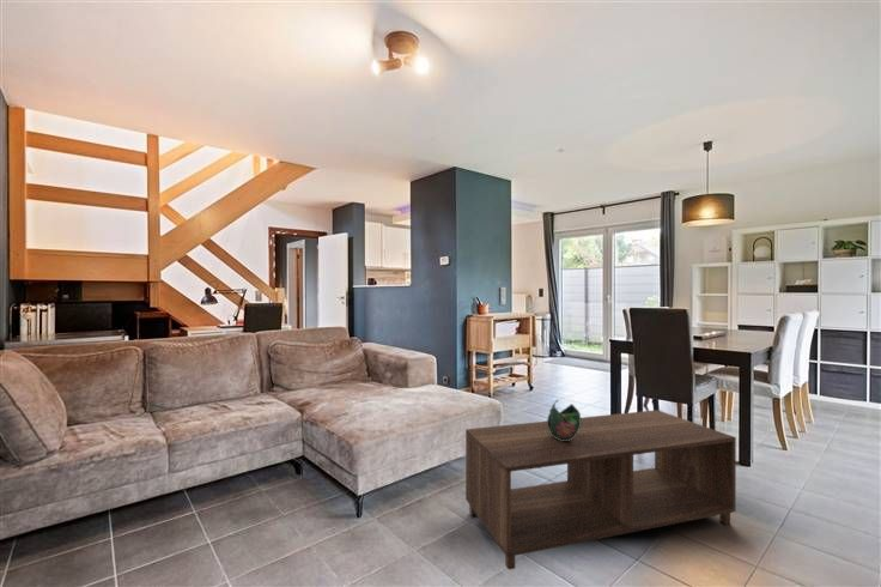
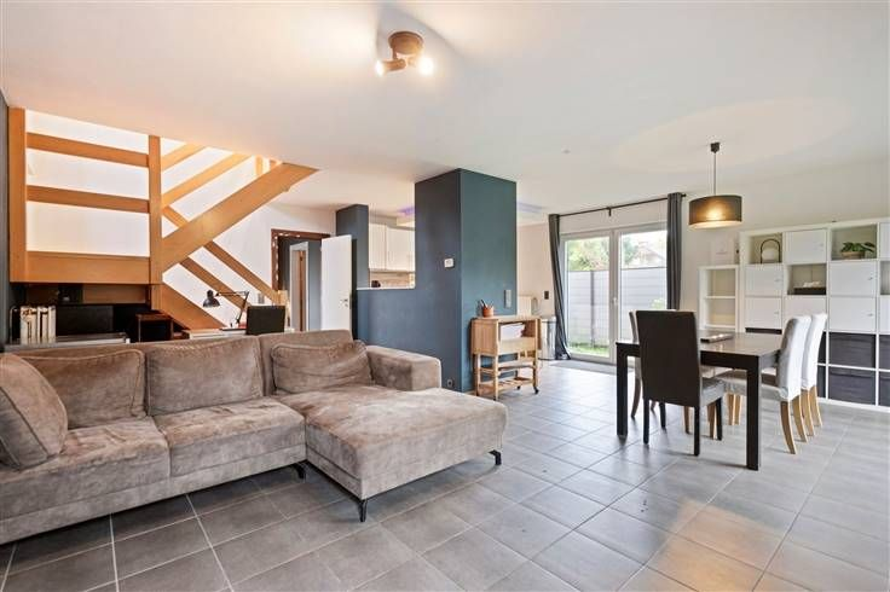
- decorative bowl [546,399,582,441]
- coffee table [464,409,737,570]
